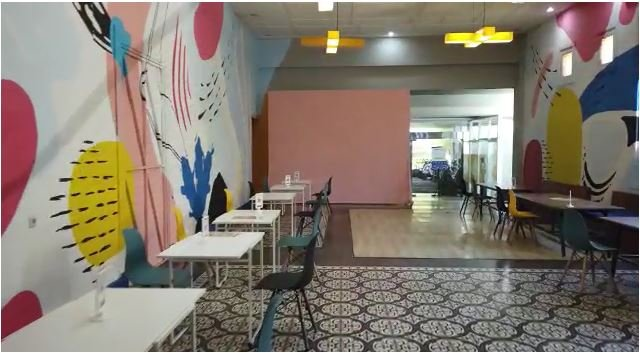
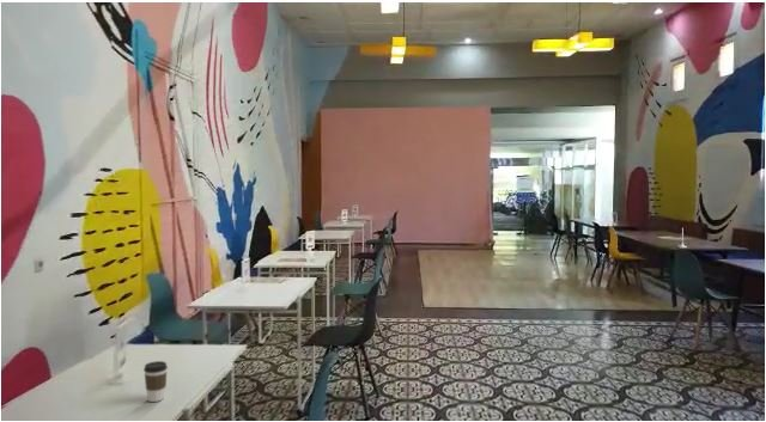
+ coffee cup [142,360,169,403]
